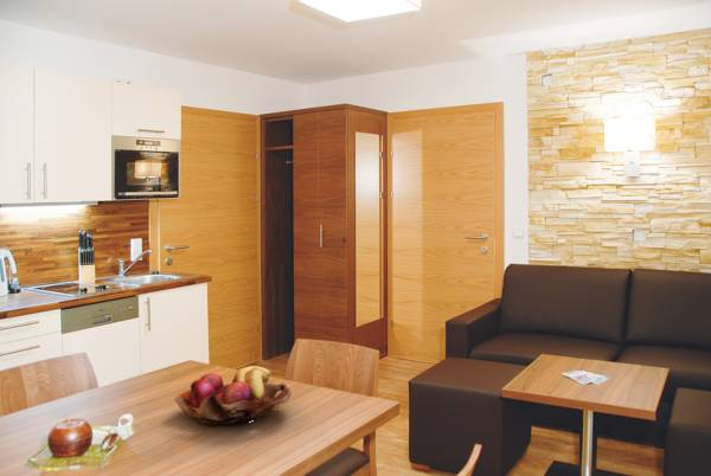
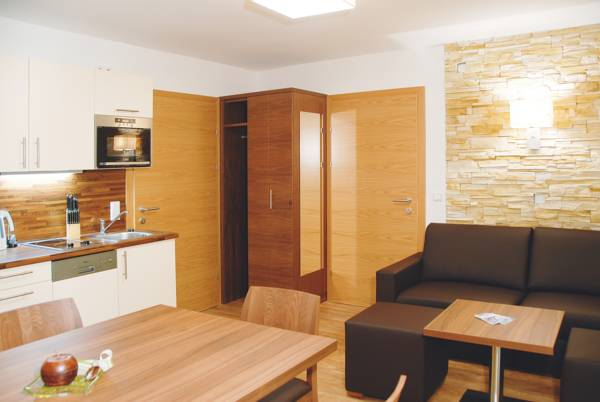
- fruit basket [173,365,293,425]
